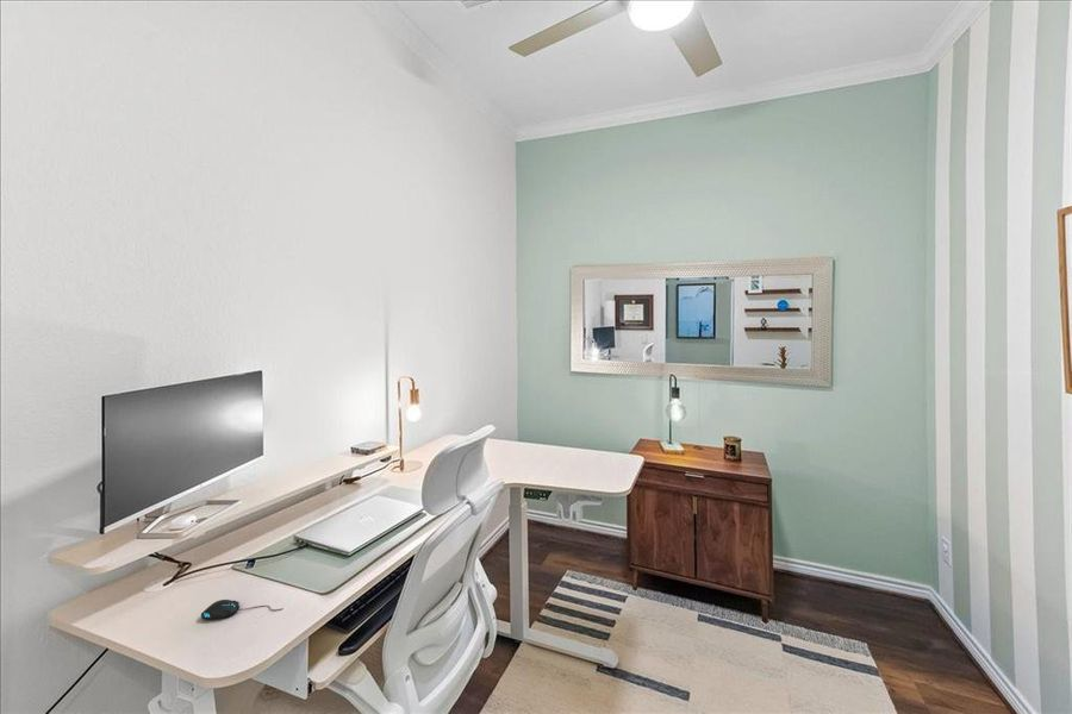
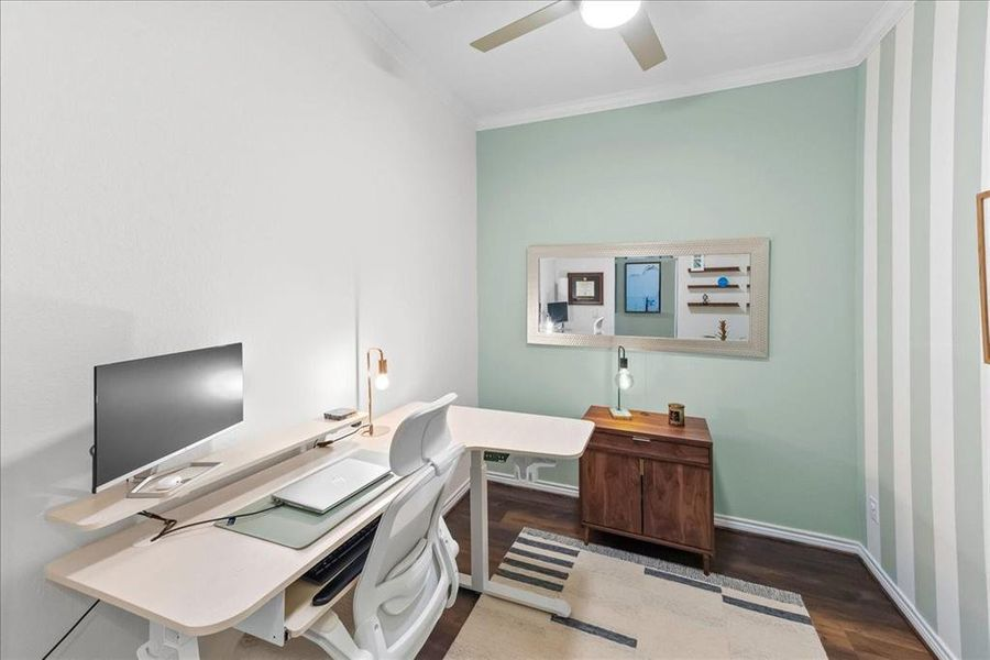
- mouse [200,599,285,620]
